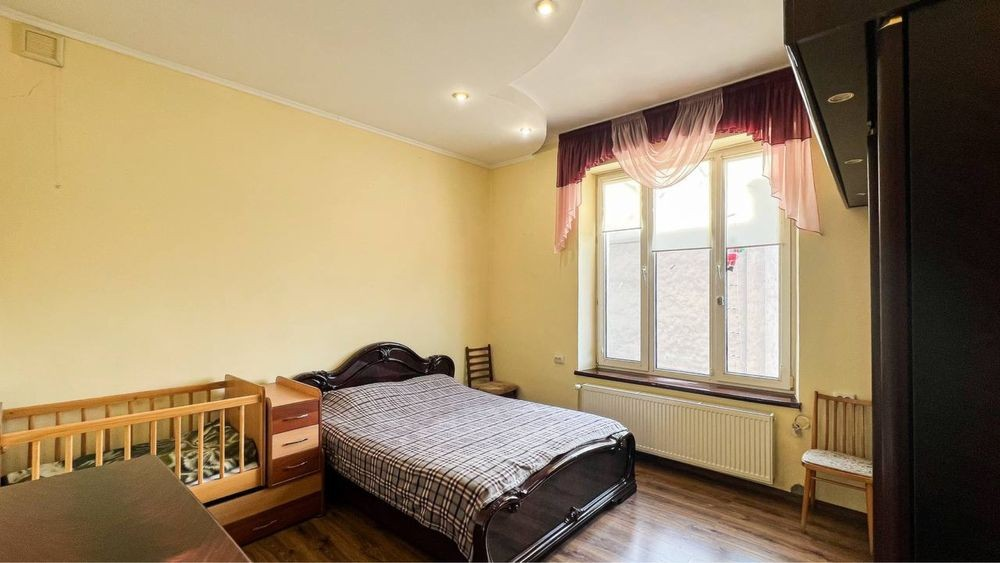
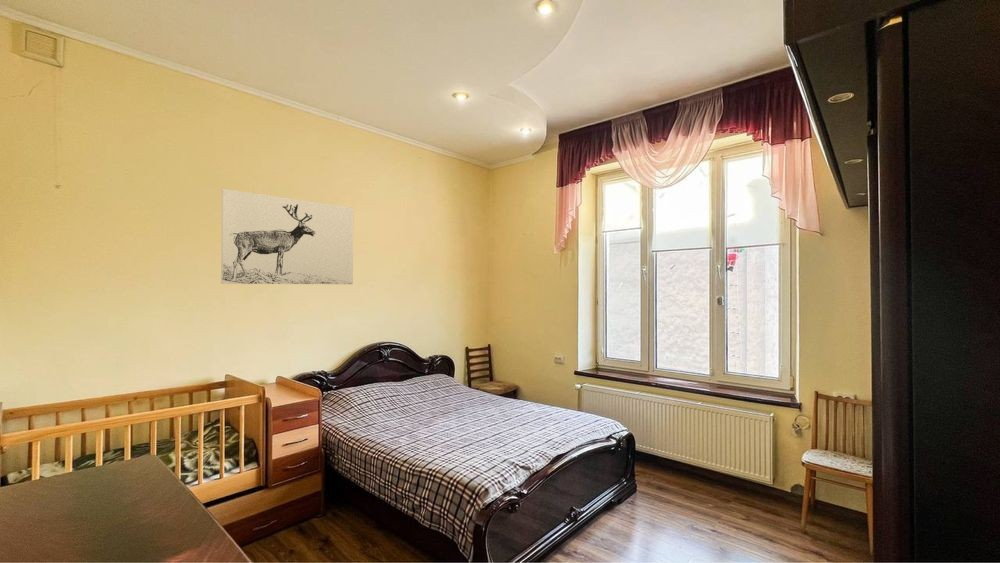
+ wall art [220,188,354,285]
